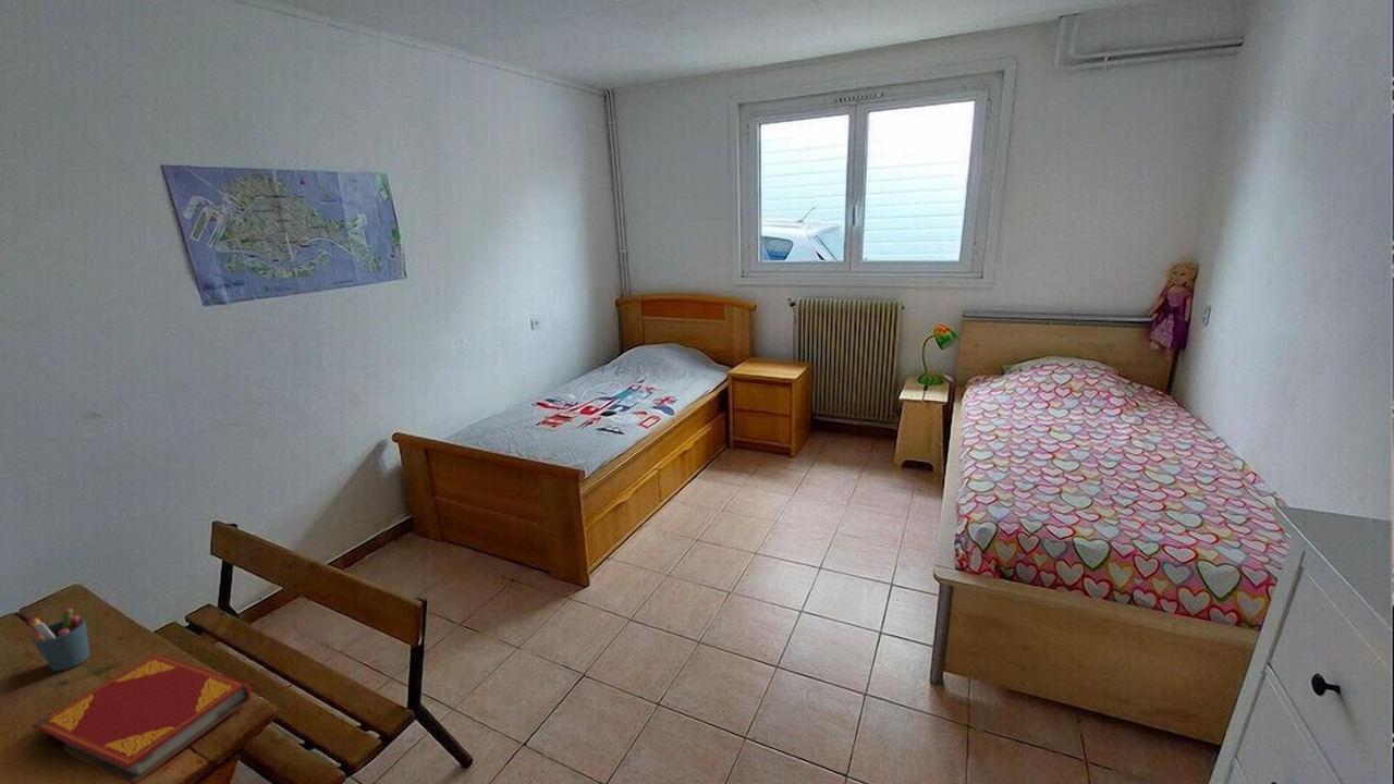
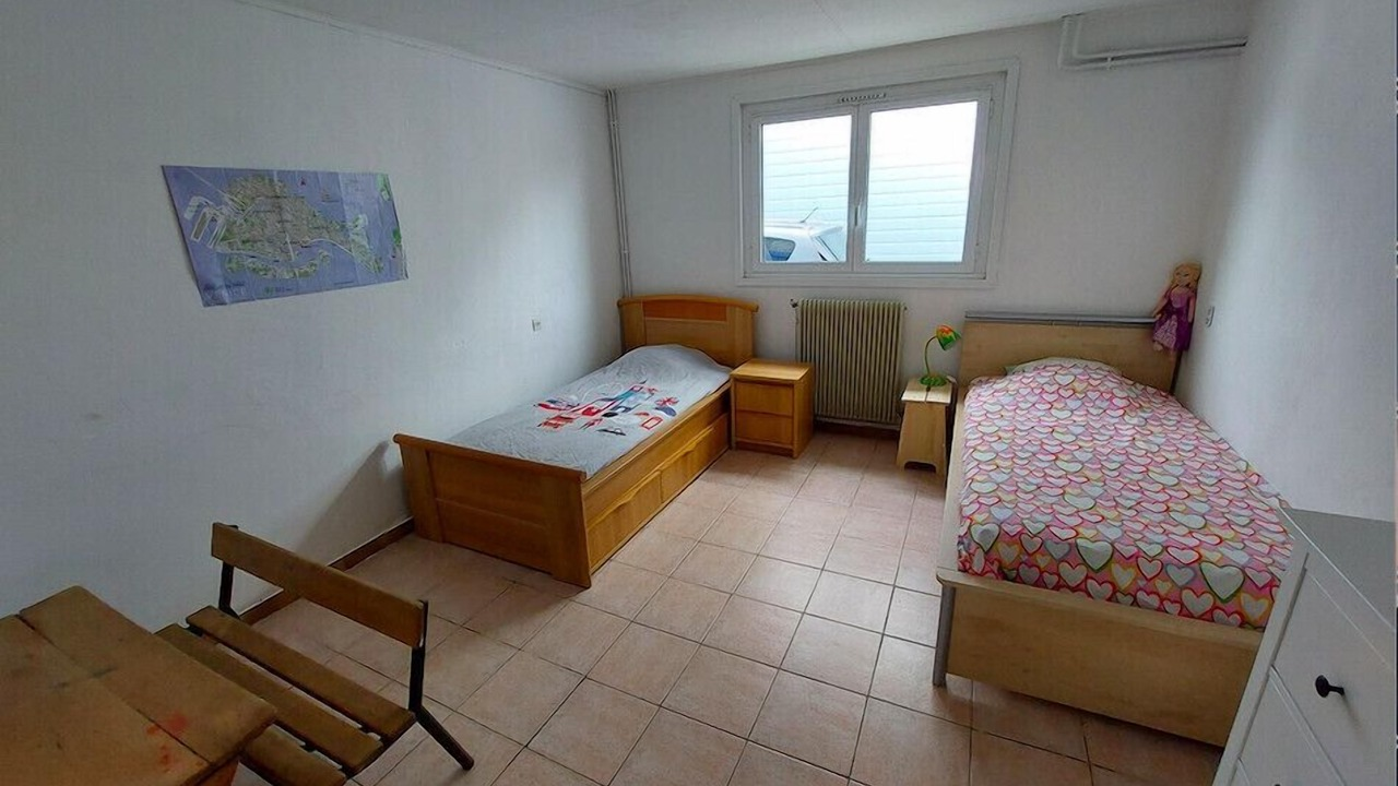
- pen holder [27,608,90,672]
- hardback book [32,652,253,784]
